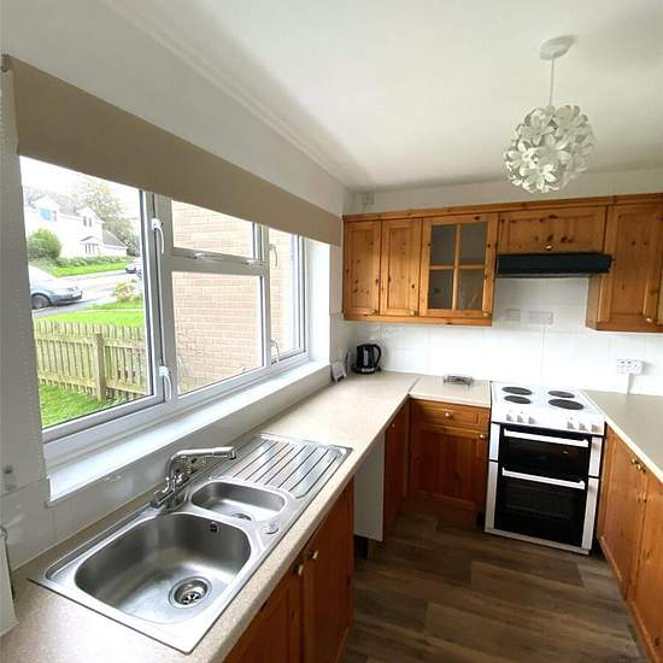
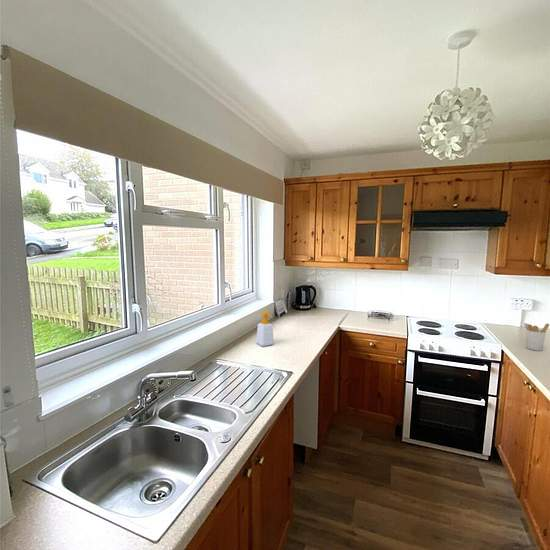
+ soap bottle [255,310,275,347]
+ utensil holder [522,322,550,352]
